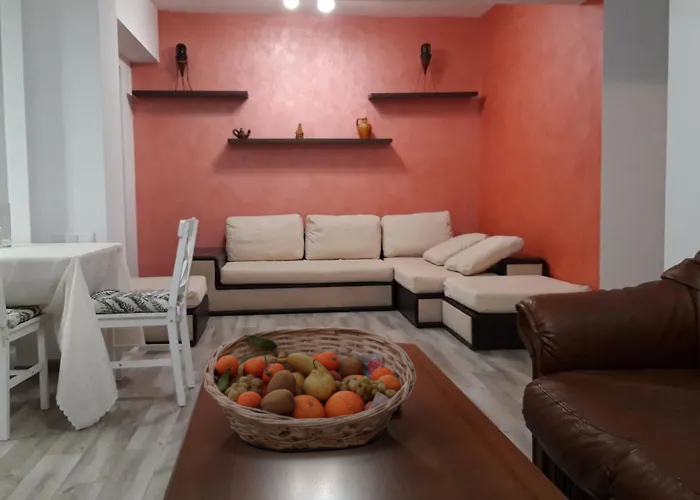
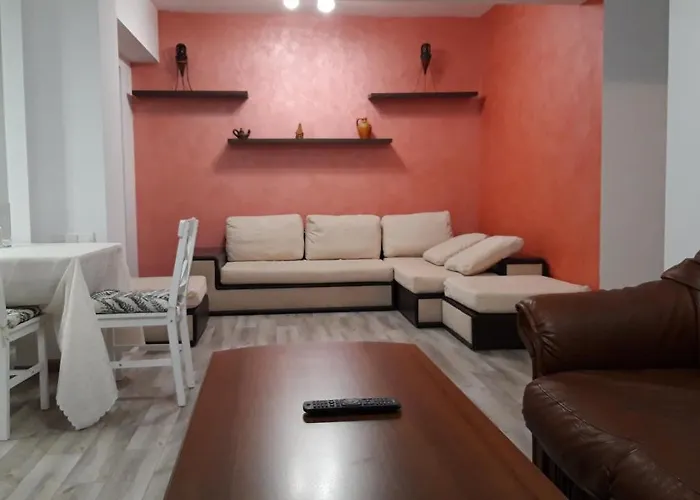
- fruit basket [203,326,418,453]
